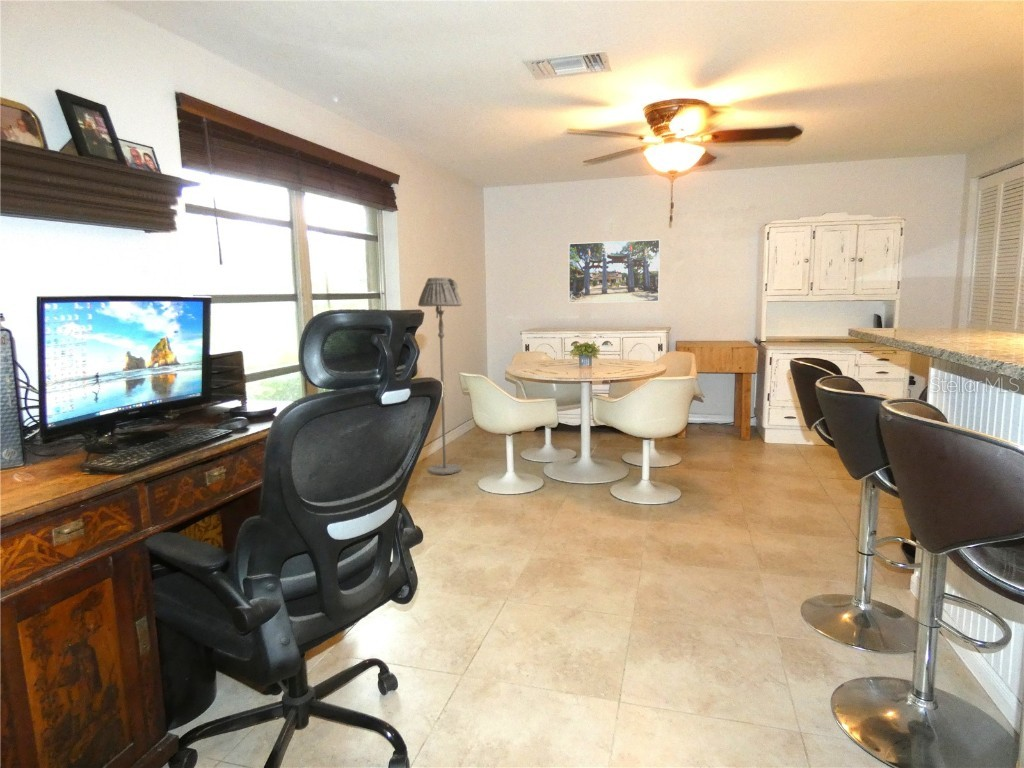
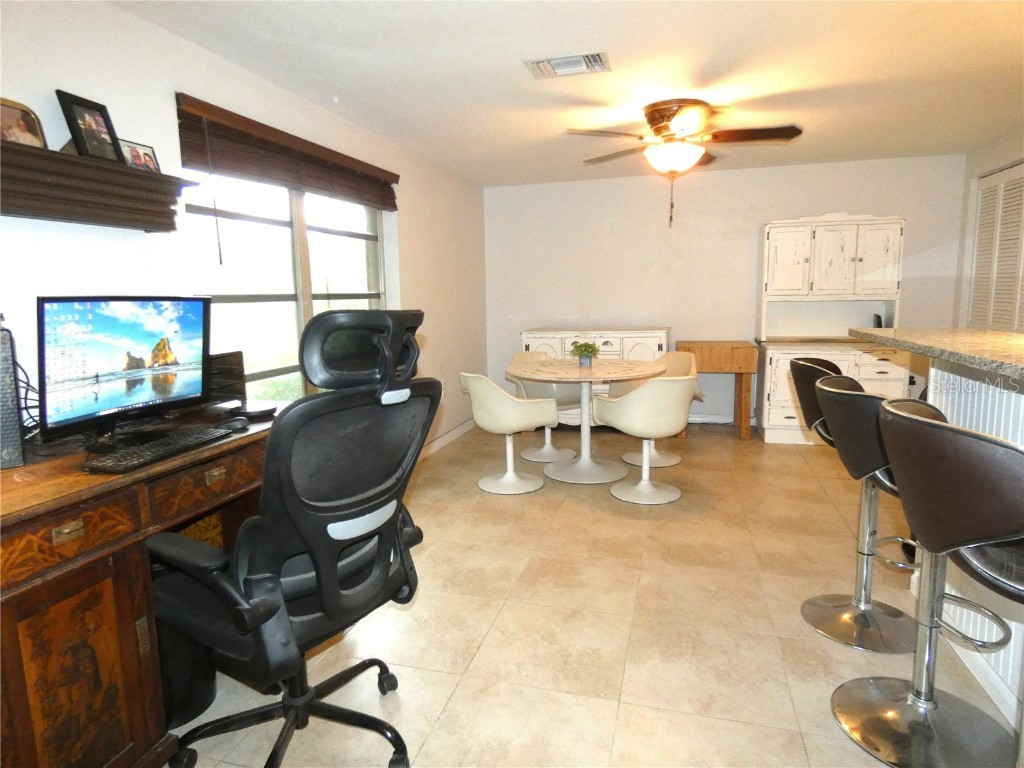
- floor lamp [417,276,463,476]
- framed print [568,239,661,304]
